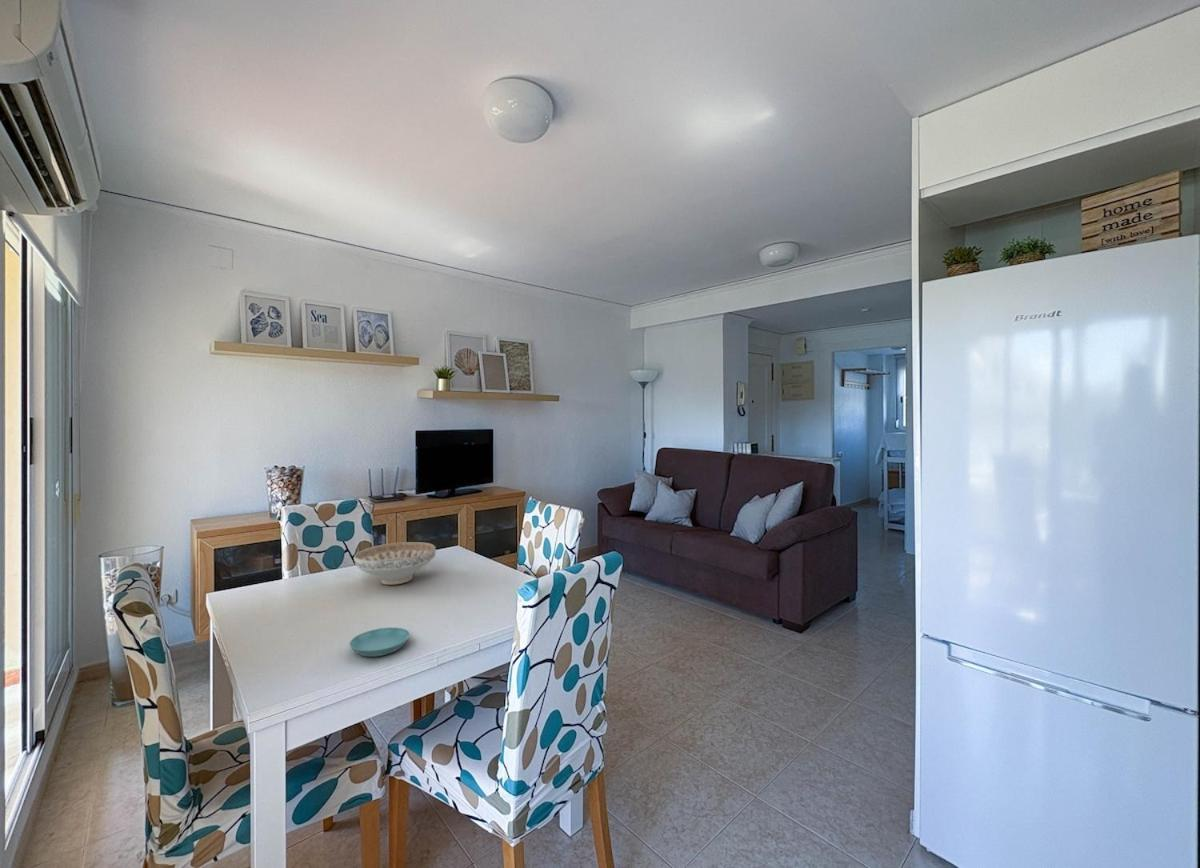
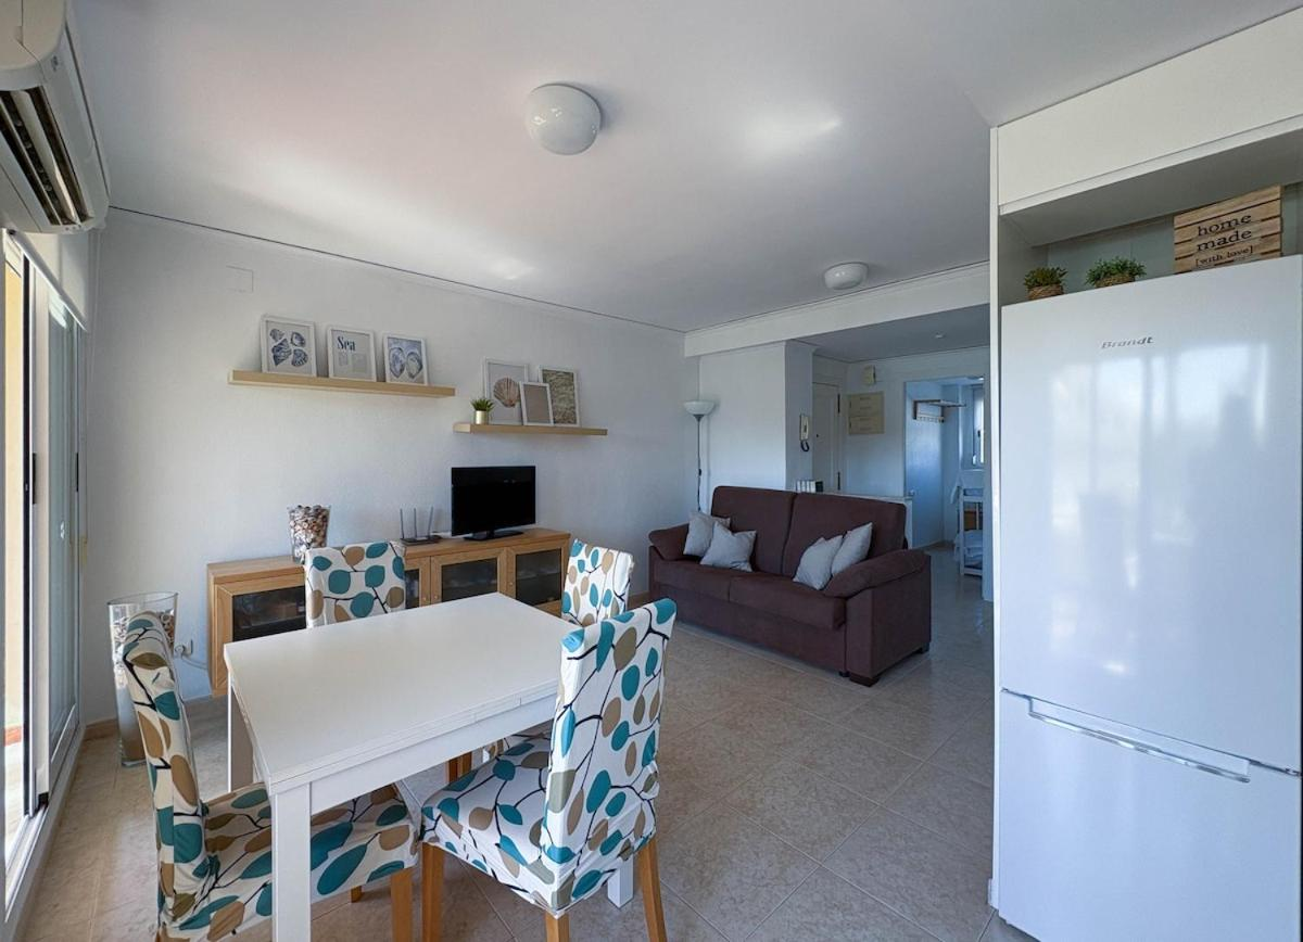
- saucer [348,626,411,658]
- decorative bowl [353,541,437,586]
